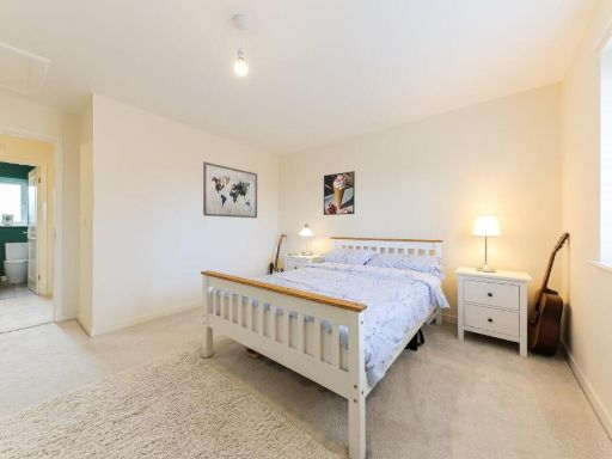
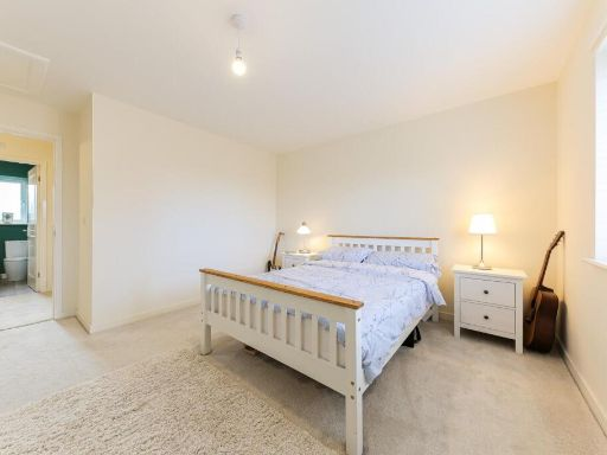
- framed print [323,170,356,216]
- wall art [202,161,258,219]
